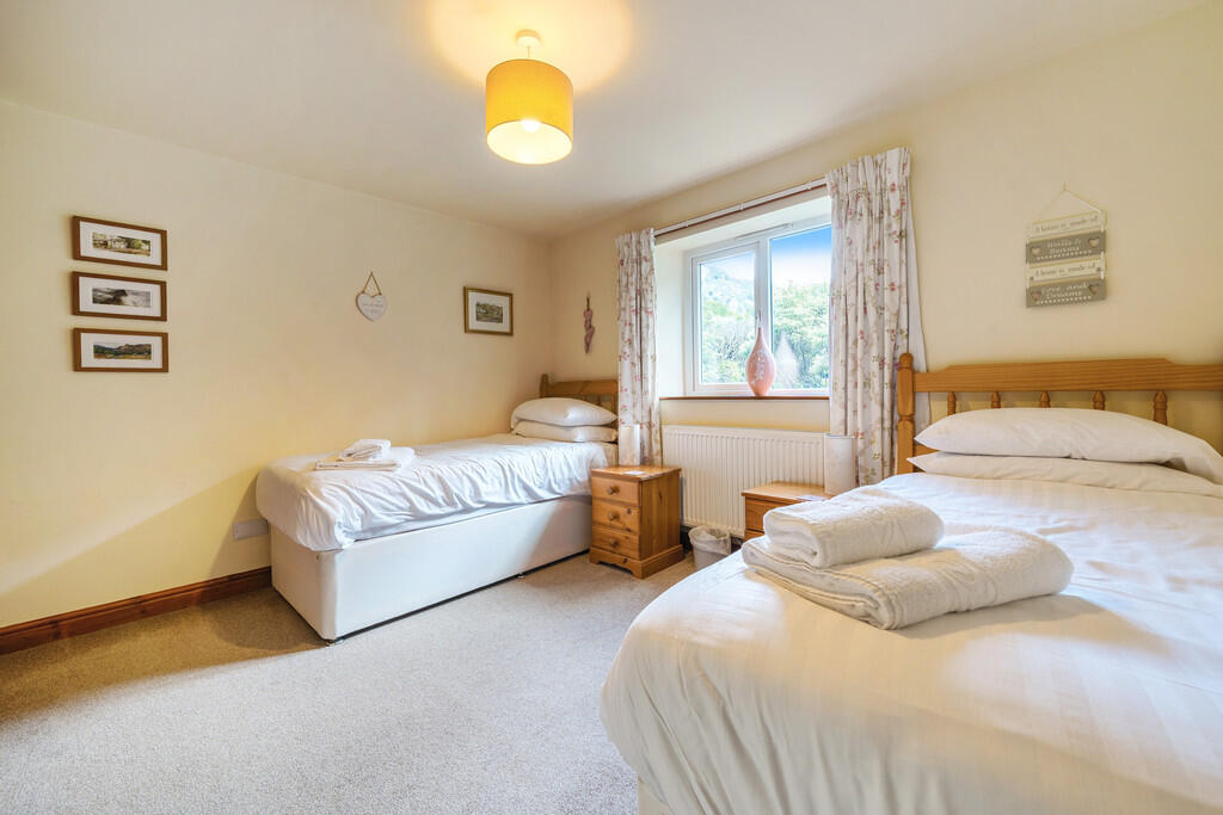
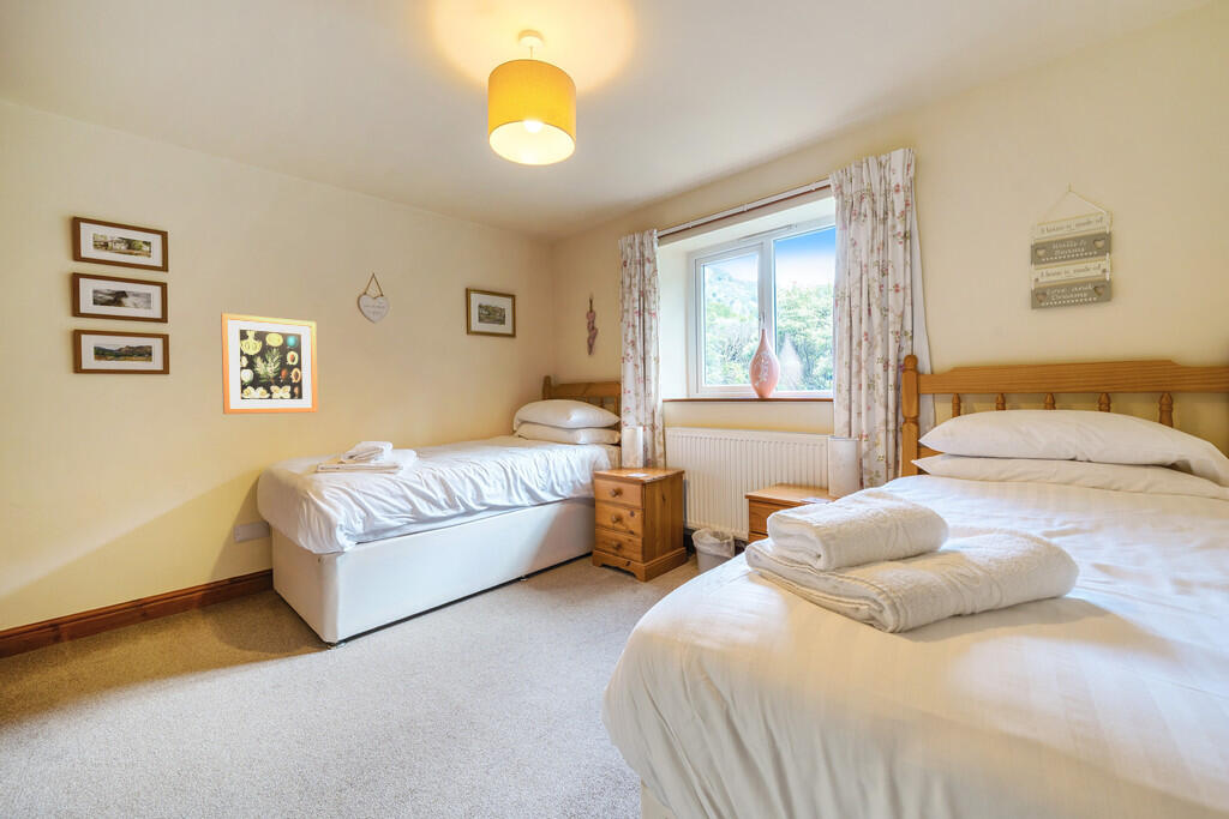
+ wall art [220,312,319,415]
